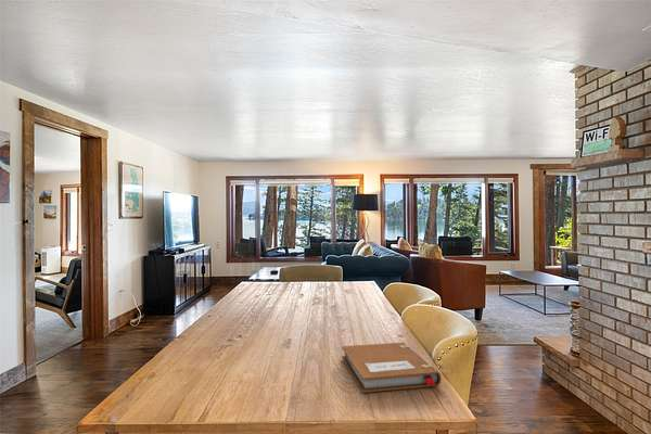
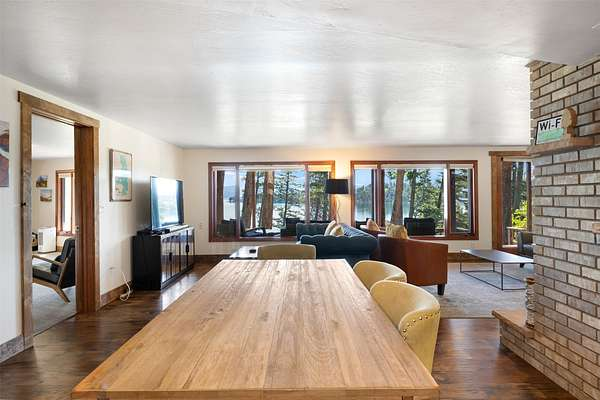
- notebook [341,342,442,394]
